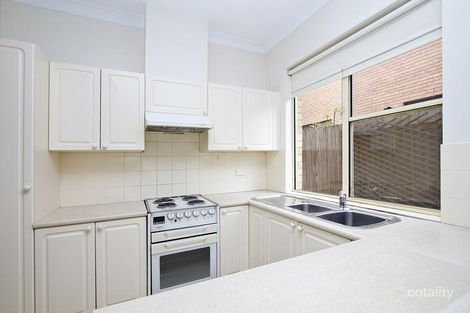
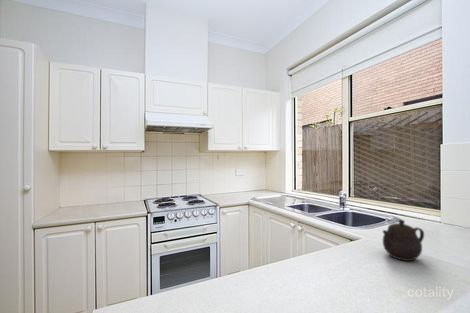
+ teapot [382,218,425,262]
